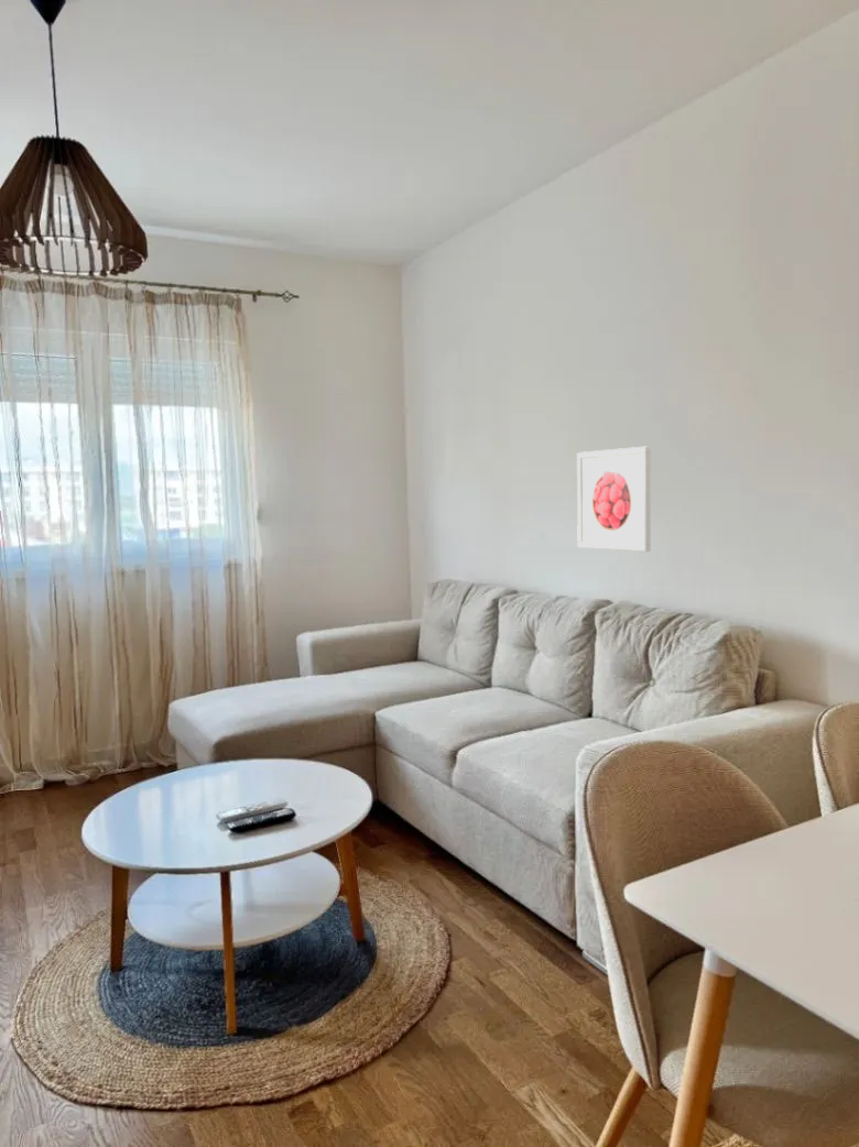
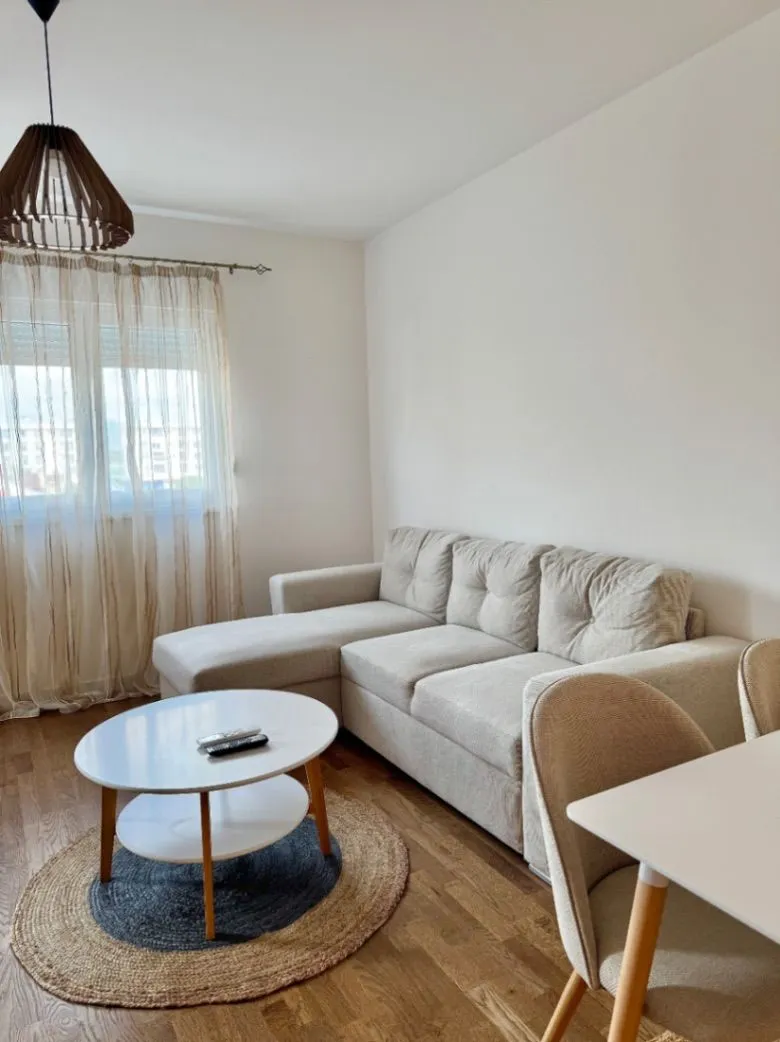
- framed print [576,446,651,553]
